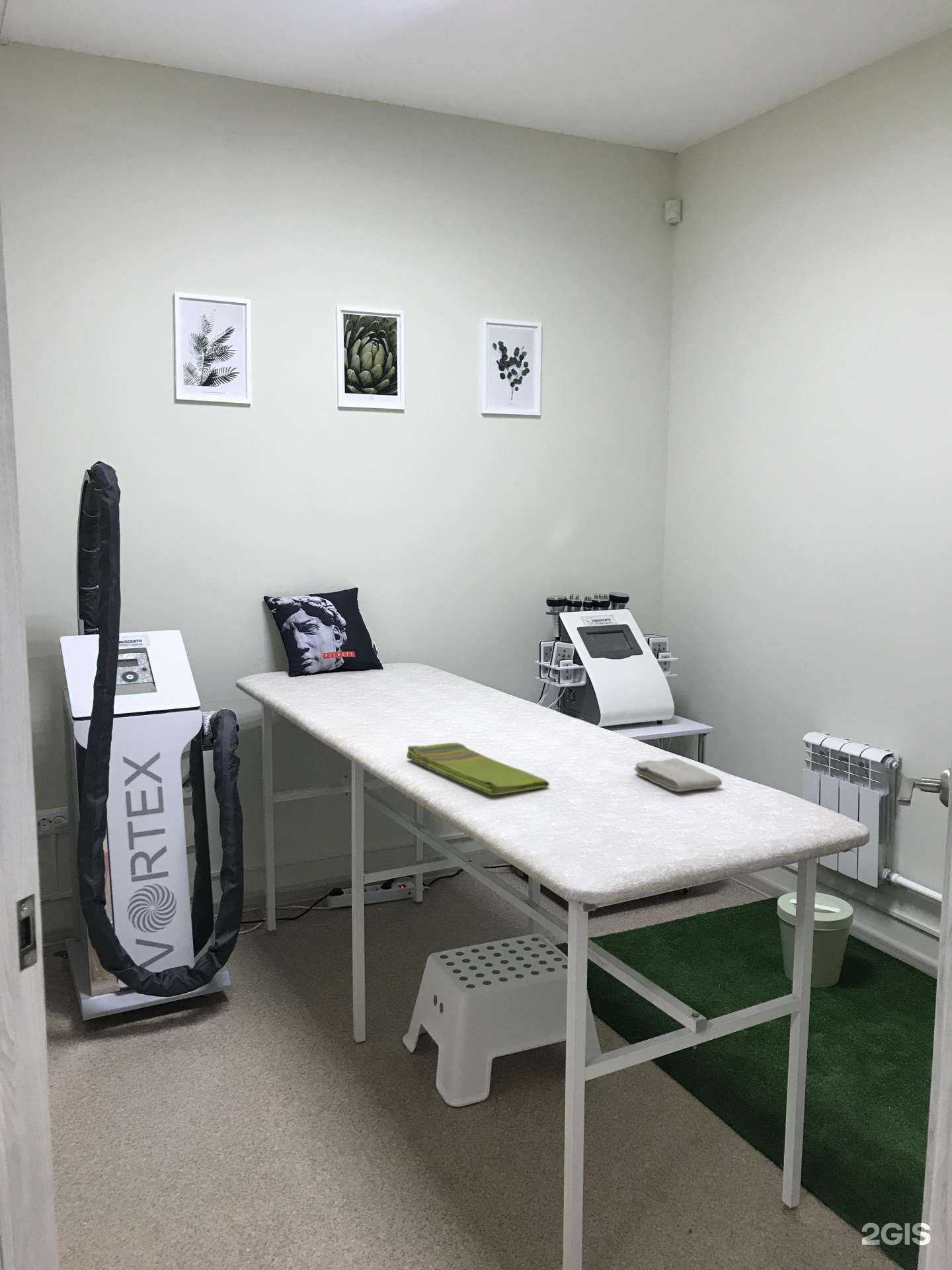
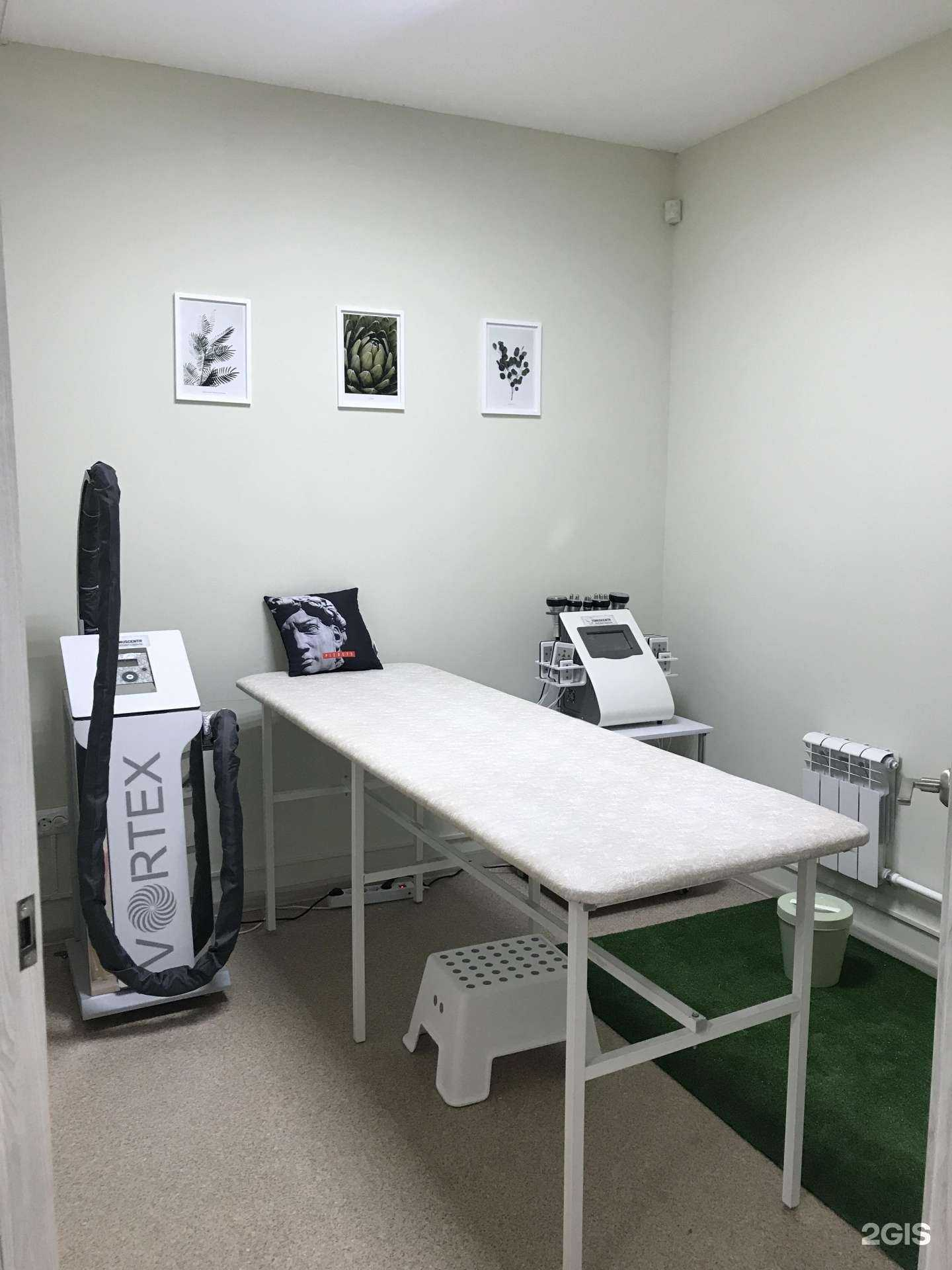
- washcloth [633,757,723,792]
- dish towel [406,742,550,796]
